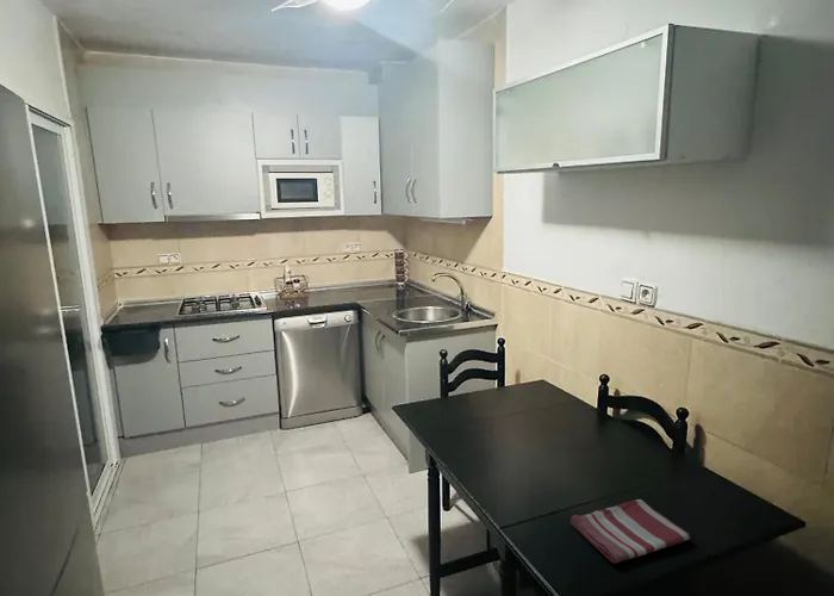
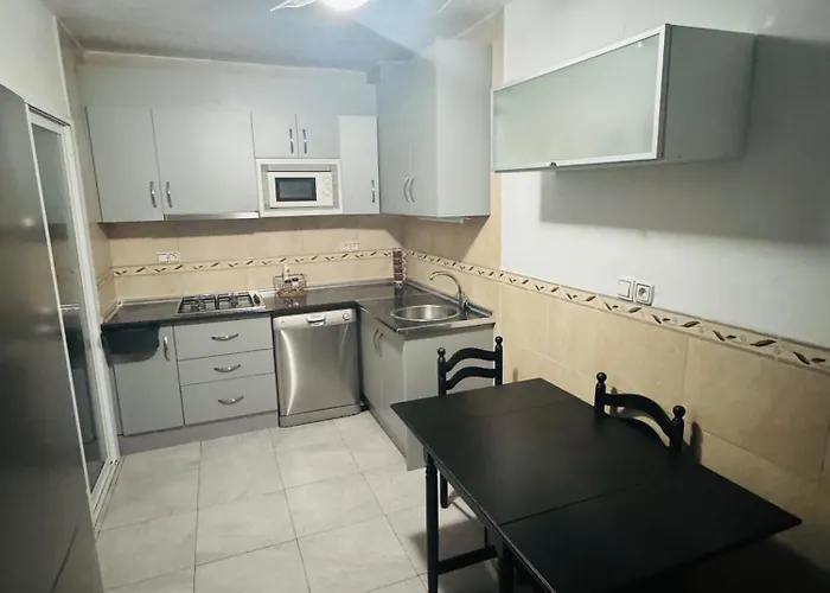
- dish towel [570,498,692,565]
